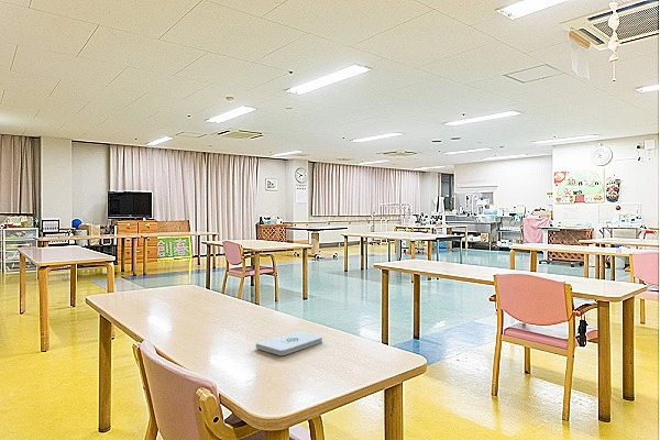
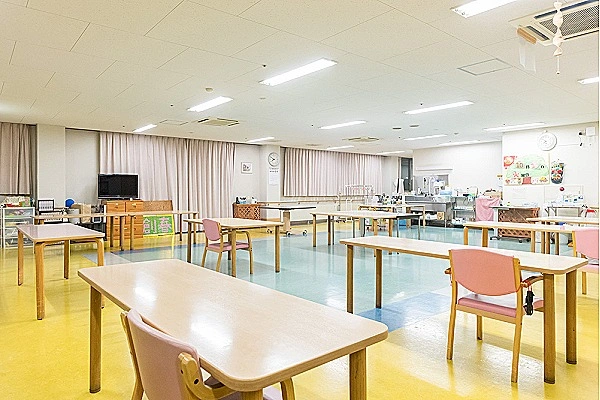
- notepad [255,330,323,356]
